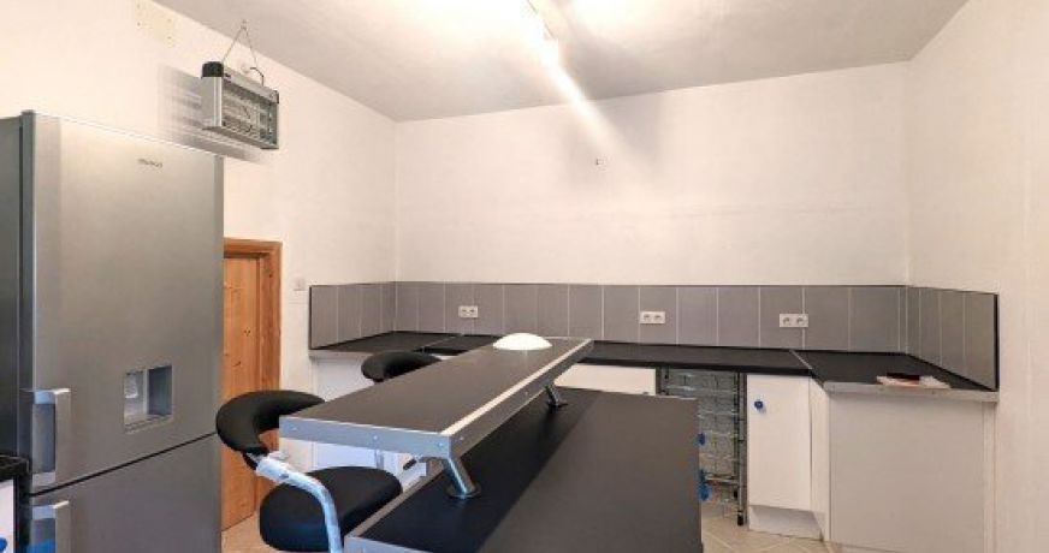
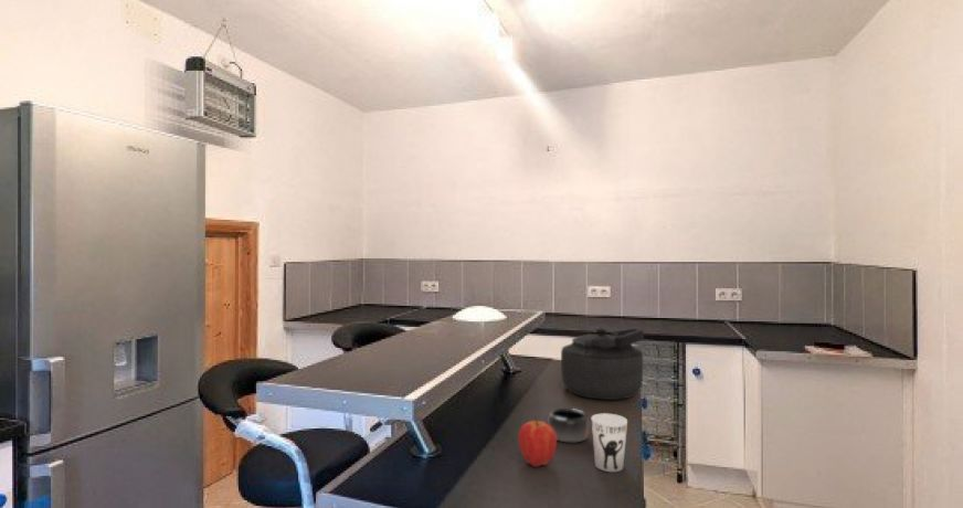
+ apple [517,415,558,468]
+ kettle [560,327,645,401]
+ mug [548,408,590,443]
+ cup [591,412,628,473]
